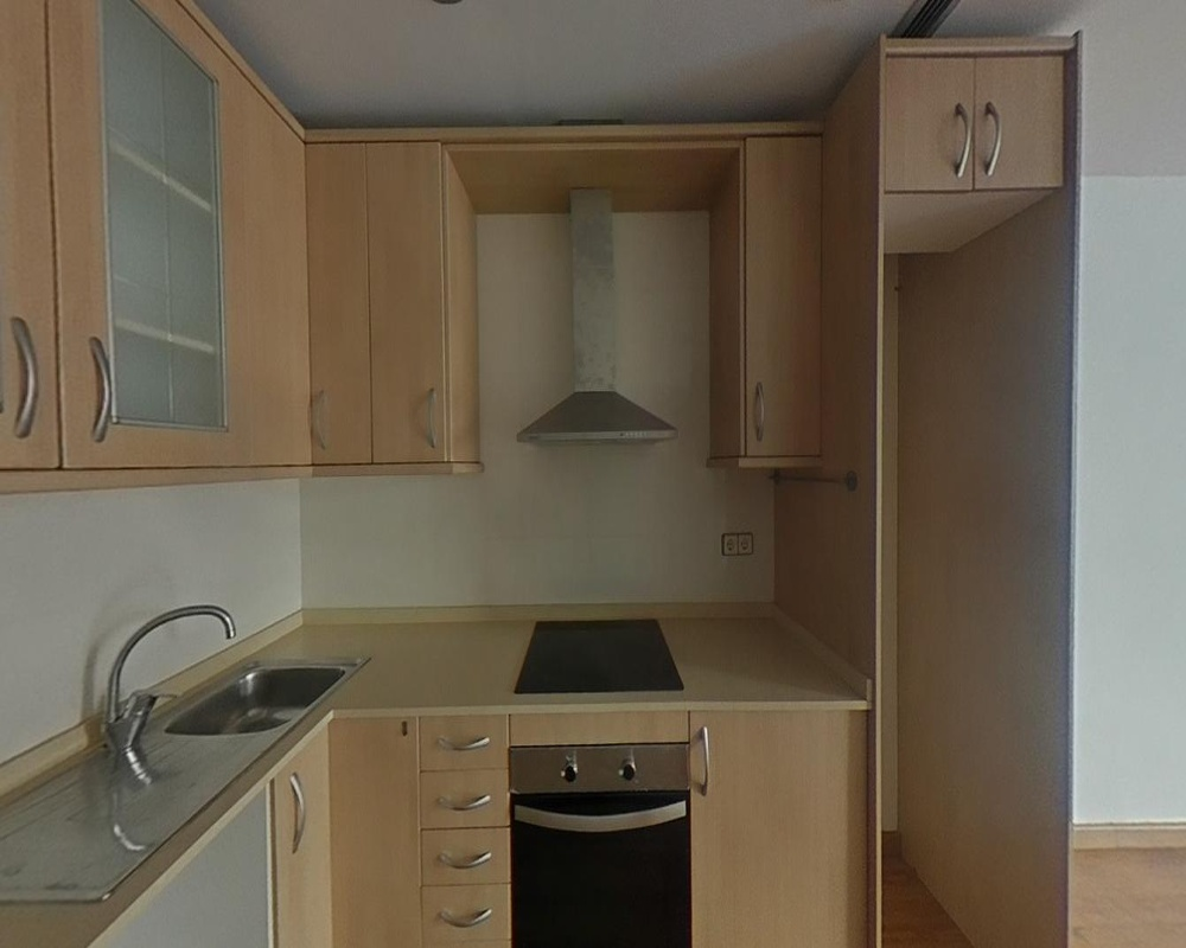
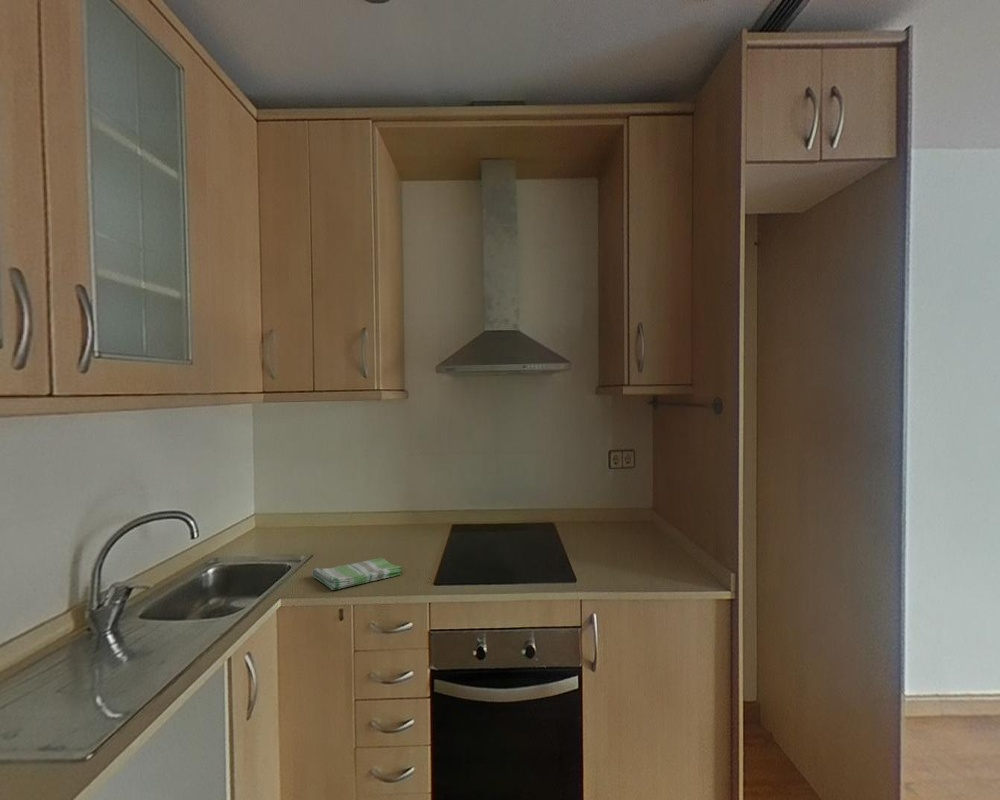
+ dish towel [311,557,404,591]
